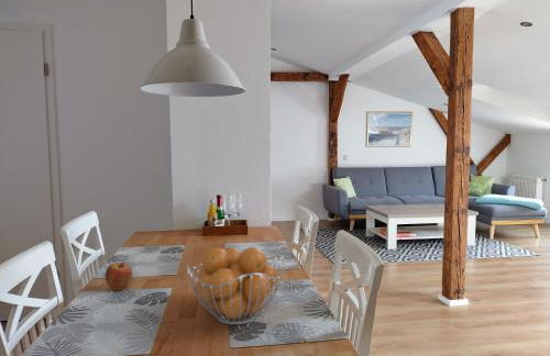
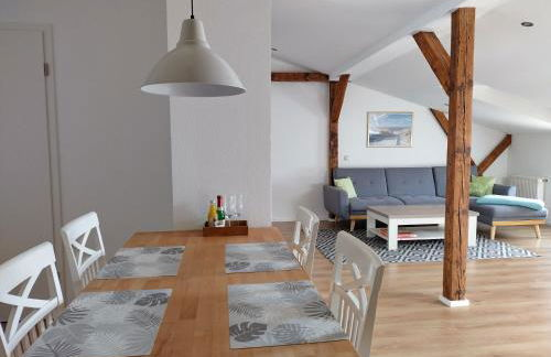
- apple [105,260,133,291]
- fruit basket [185,246,285,325]
